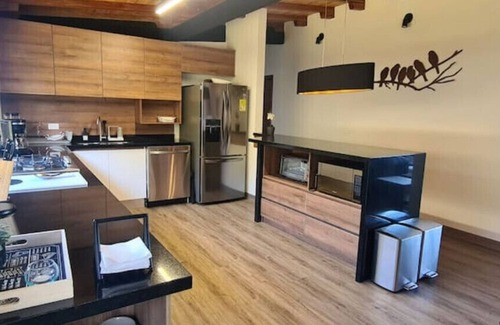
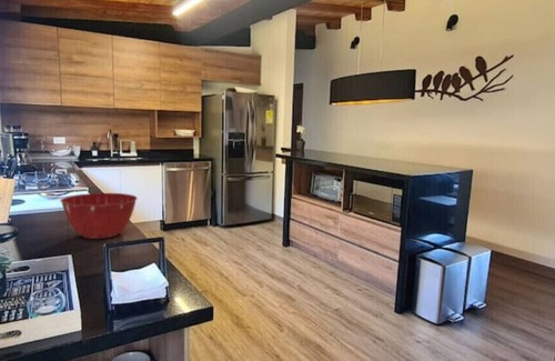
+ mixing bowl [59,192,139,240]
